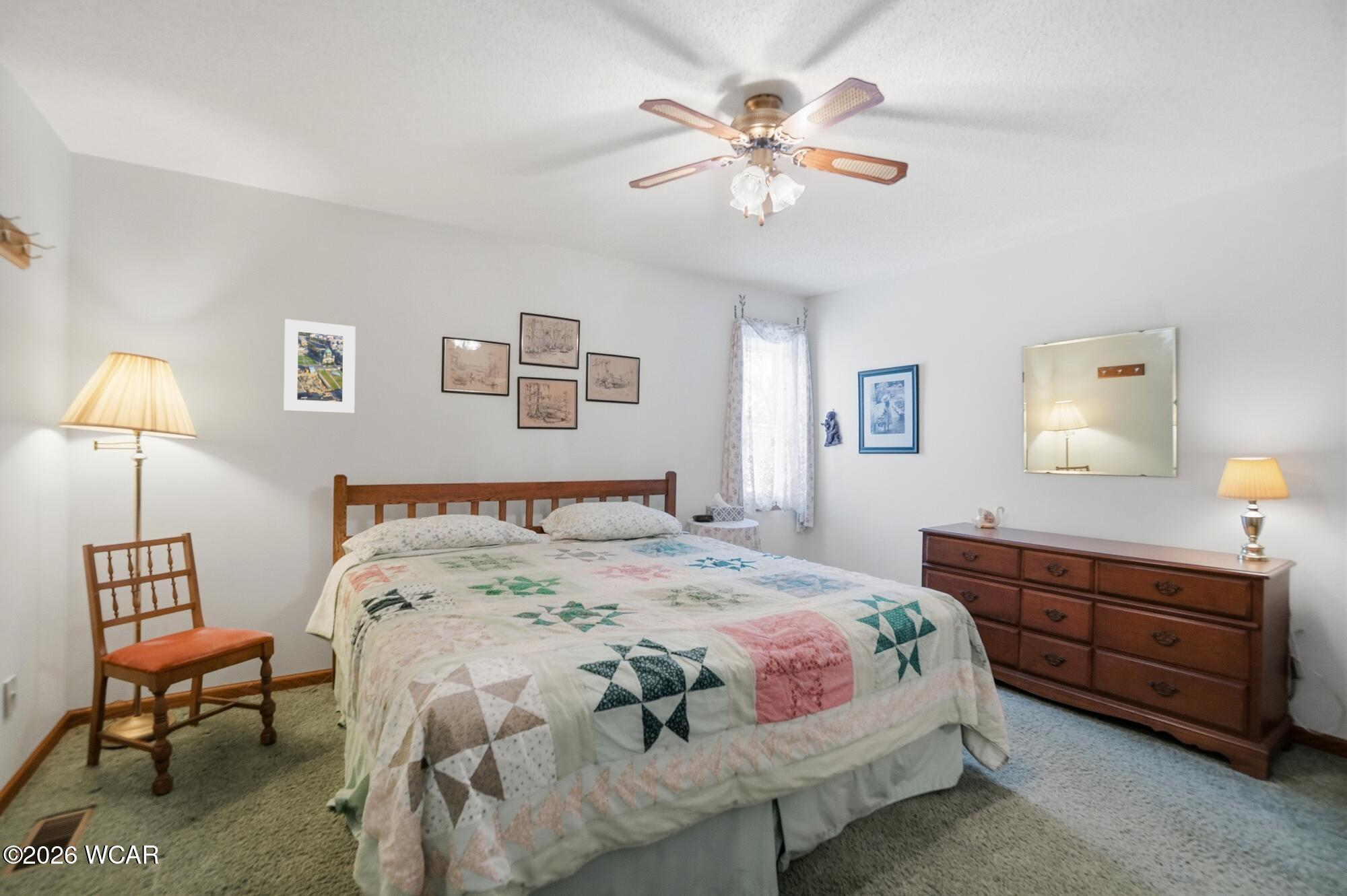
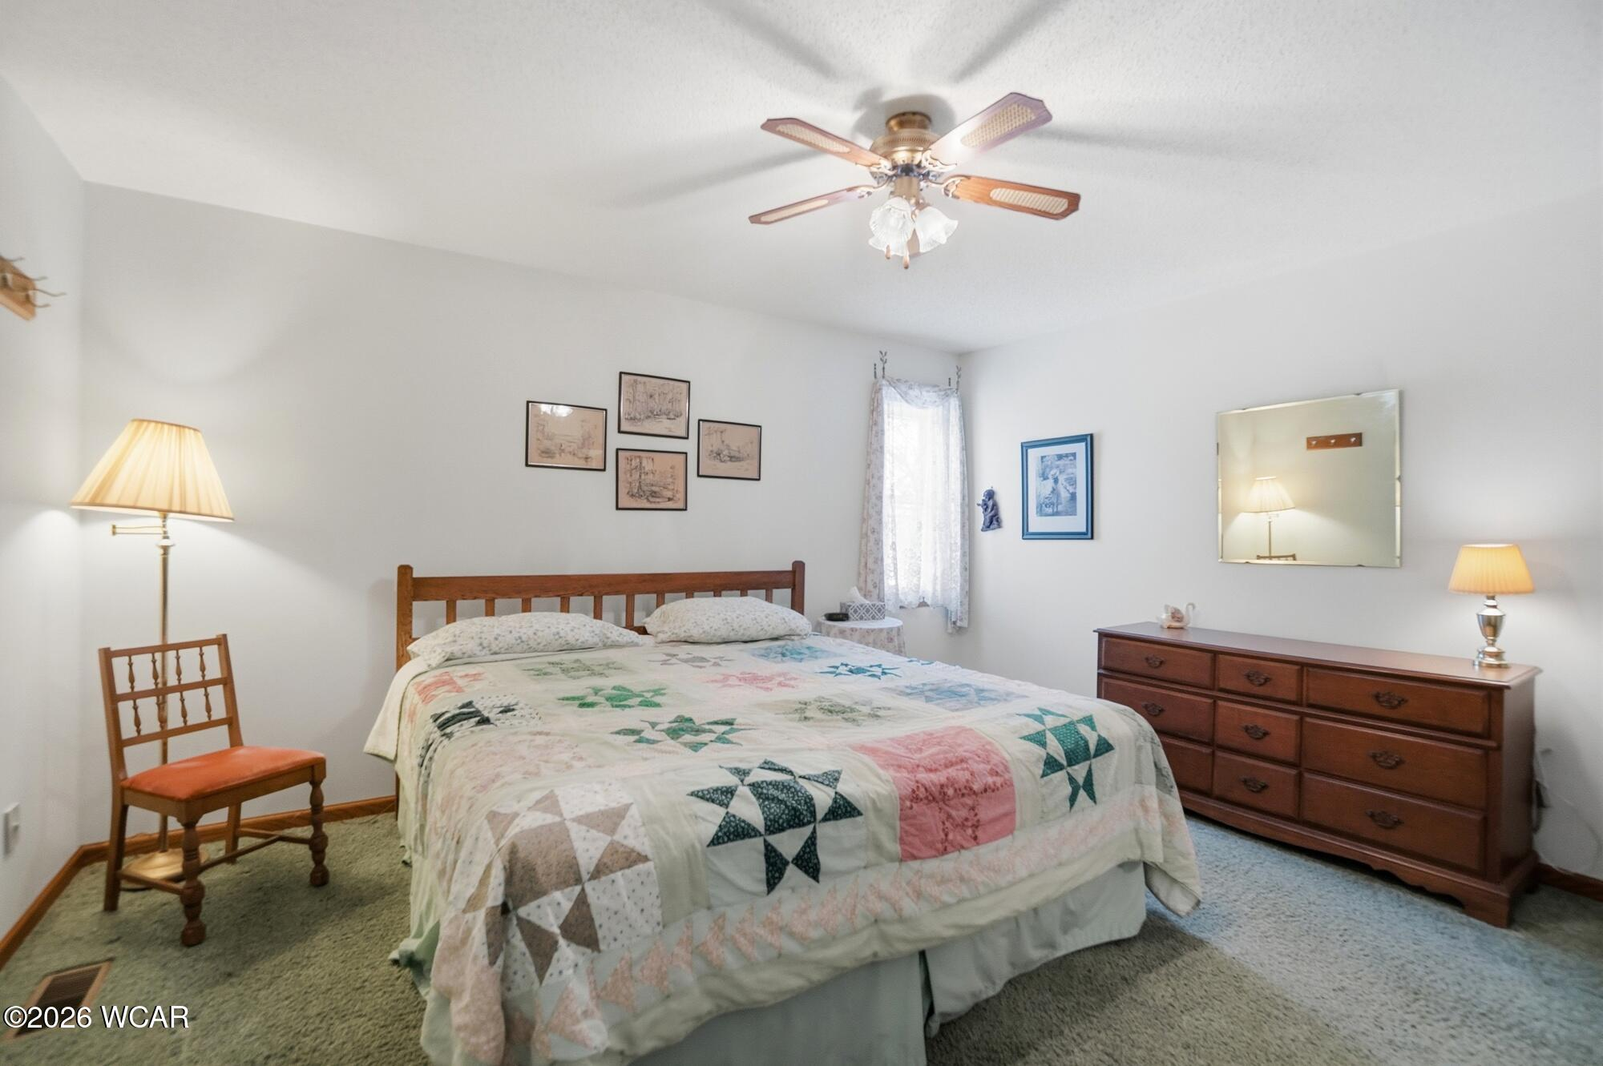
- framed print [283,318,356,414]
